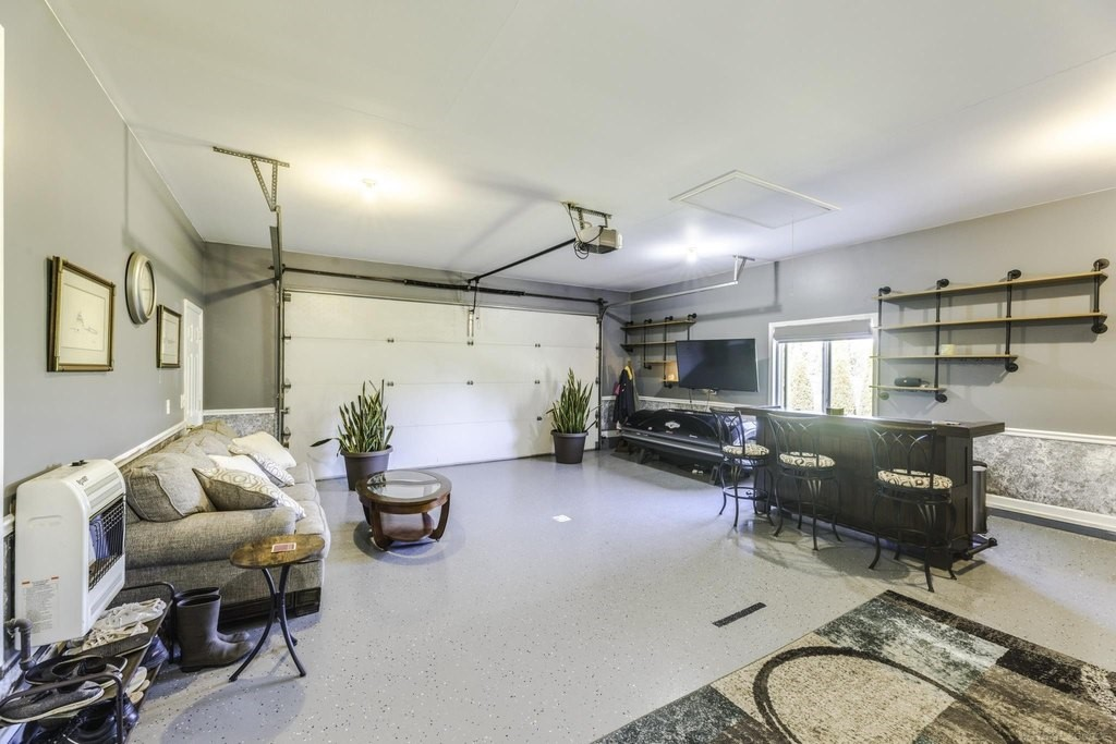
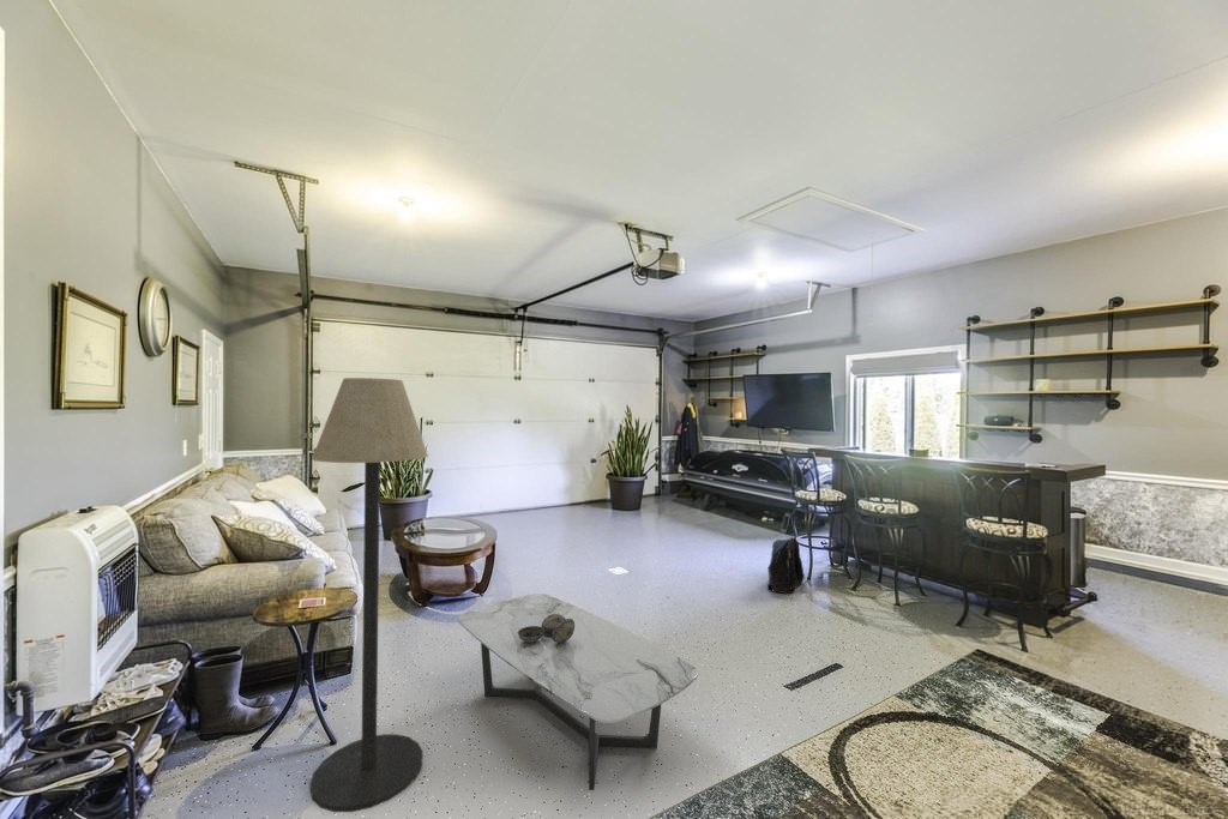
+ backpack [766,535,806,595]
+ coffee table [457,592,699,791]
+ decorative bowl [518,614,574,643]
+ floor lamp [308,377,429,813]
